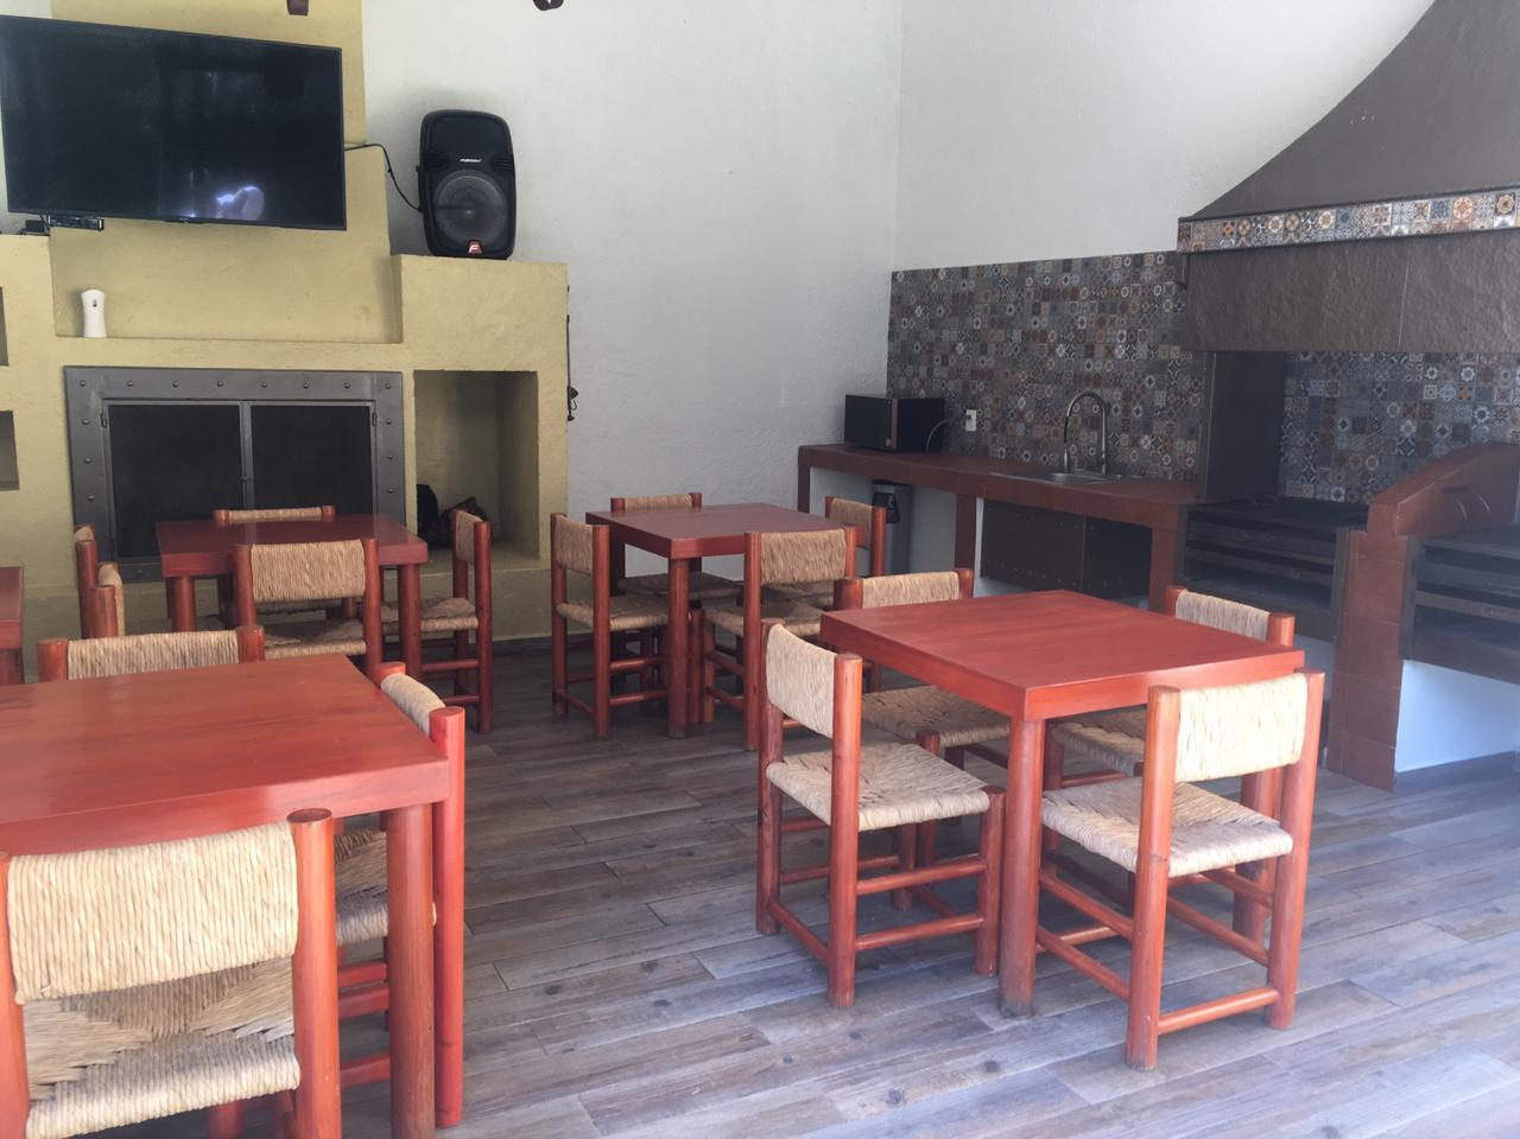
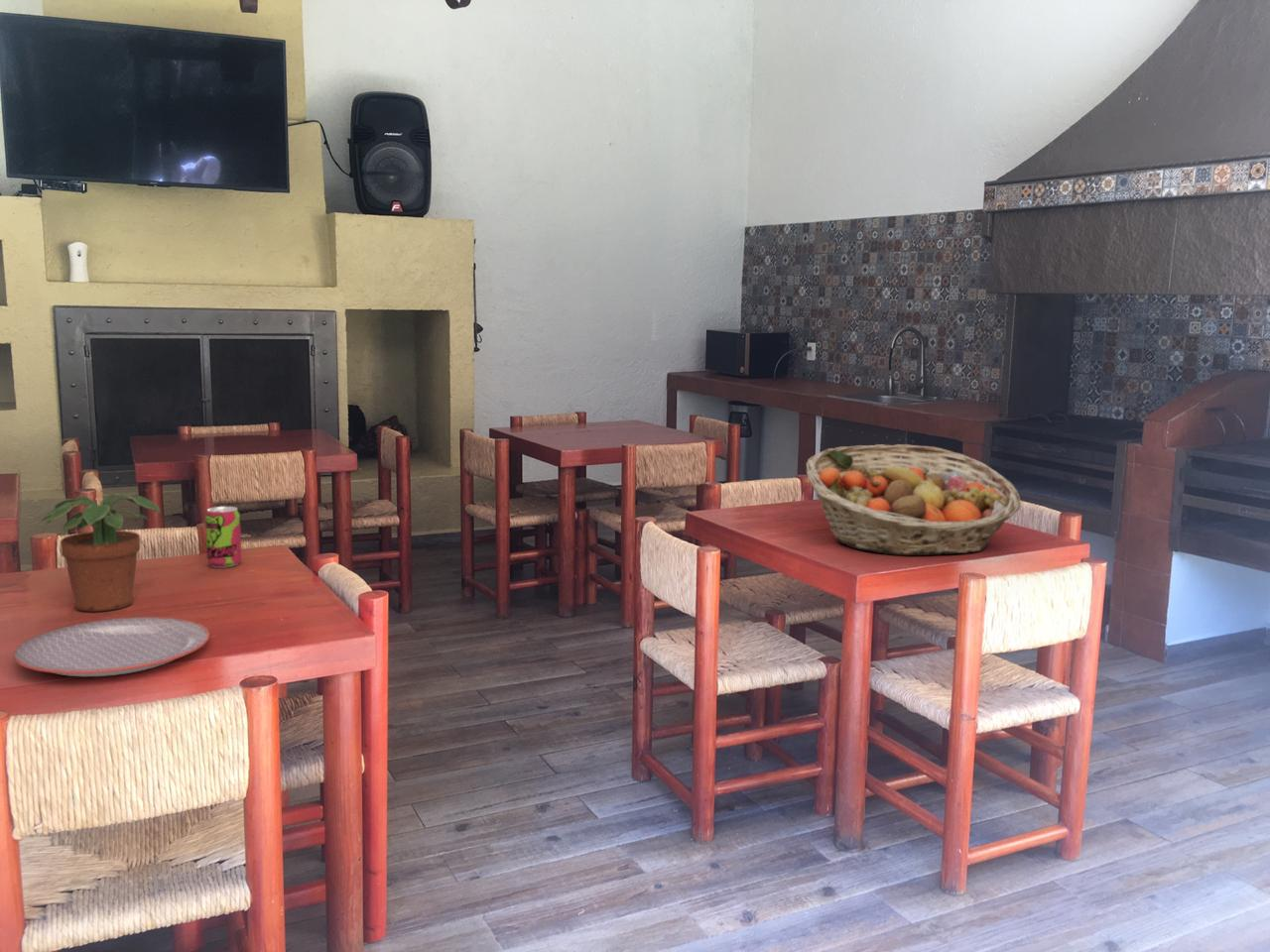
+ beverage can [204,506,243,569]
+ plate [13,616,210,677]
+ fruit basket [806,443,1022,556]
+ potted plant [41,492,162,613]
